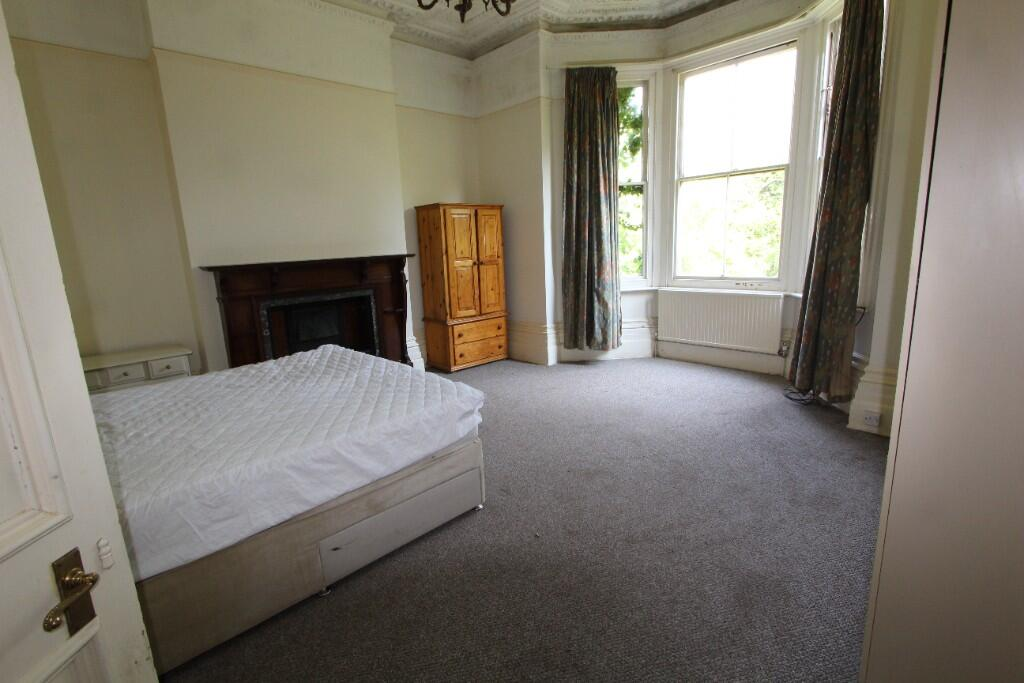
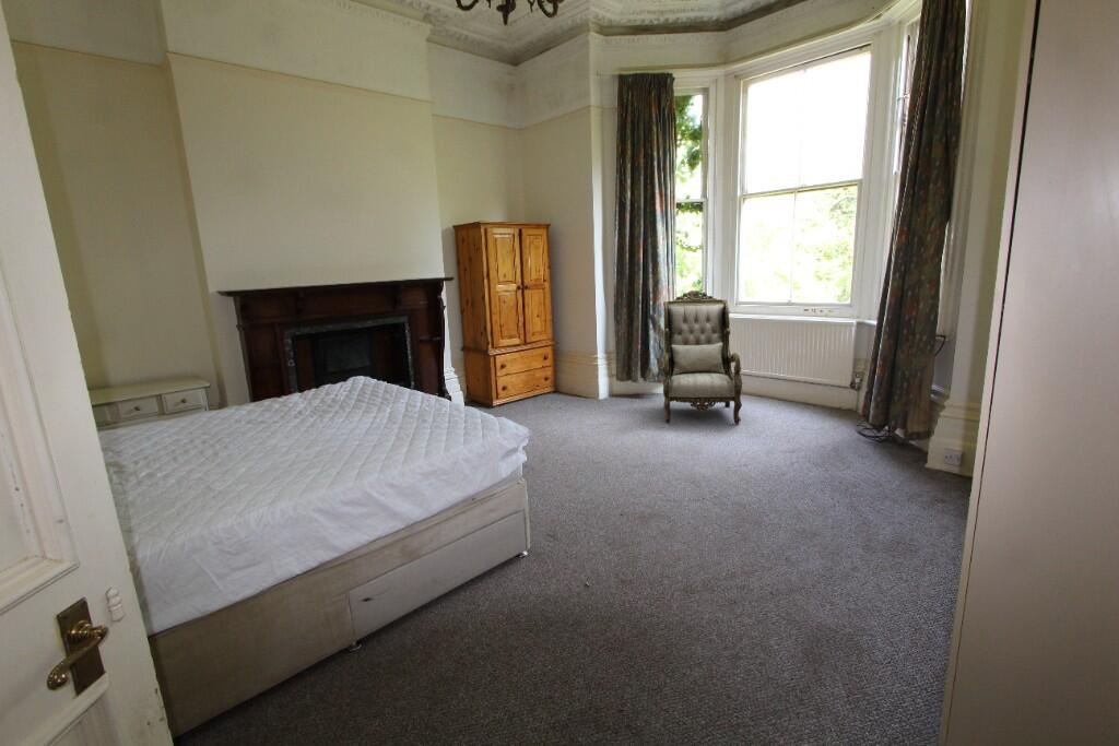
+ armchair [661,289,743,425]
